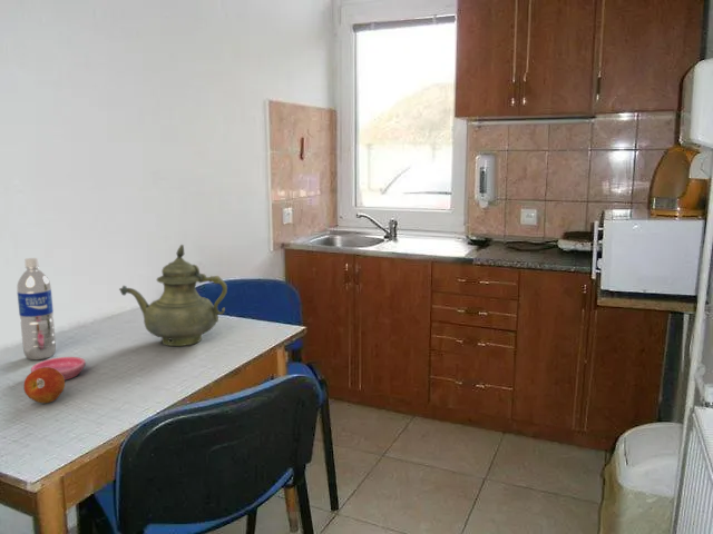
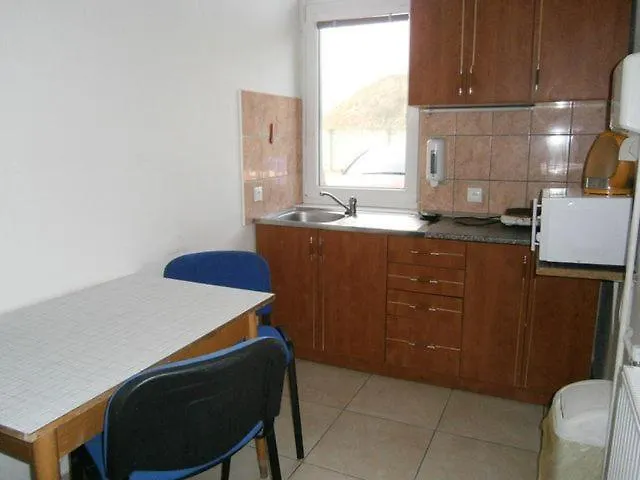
- fruit [22,367,66,404]
- saucer [30,356,87,380]
- water bottle [16,257,57,360]
- teapot [118,244,228,347]
